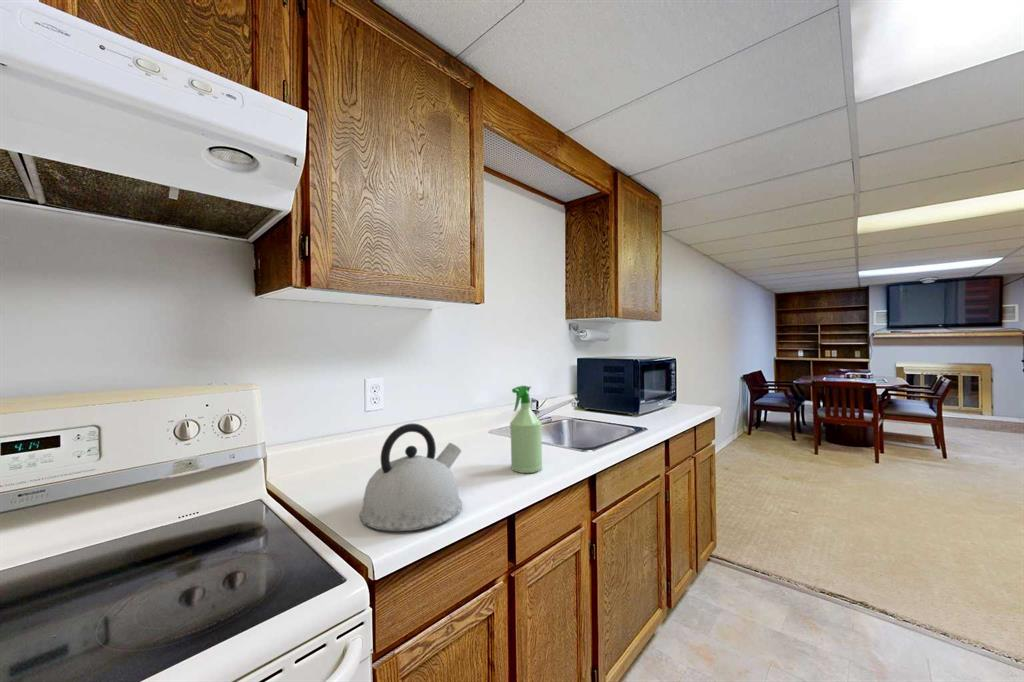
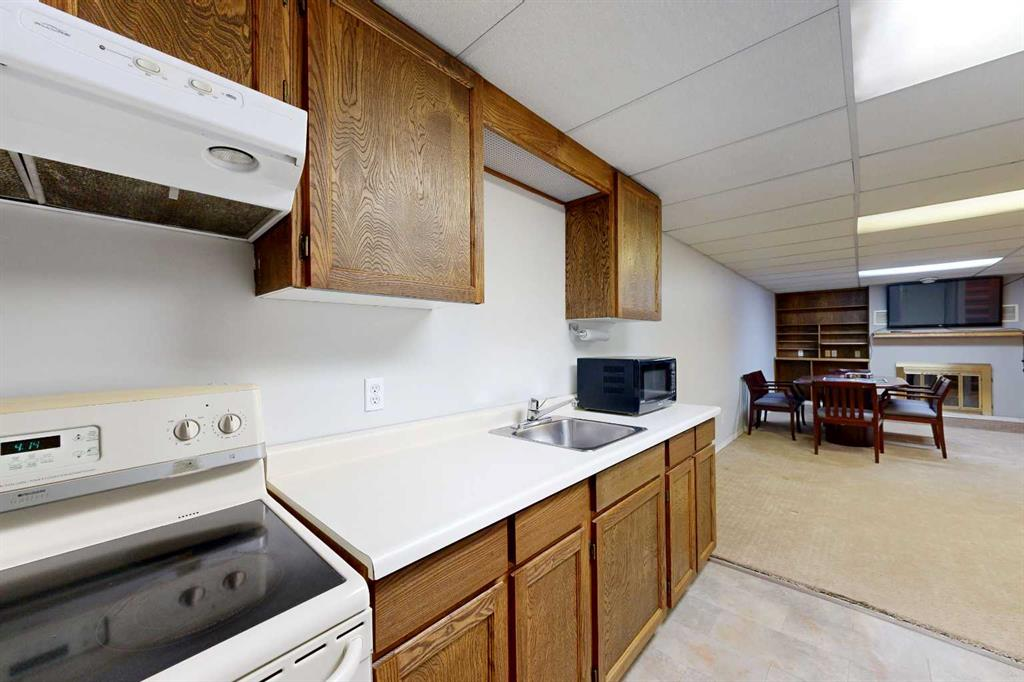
- spray bottle [509,385,543,474]
- kettle [359,422,463,532]
